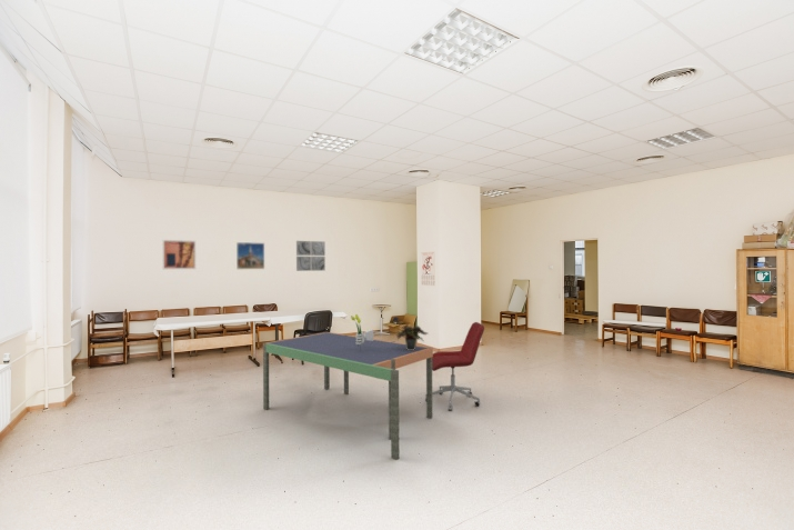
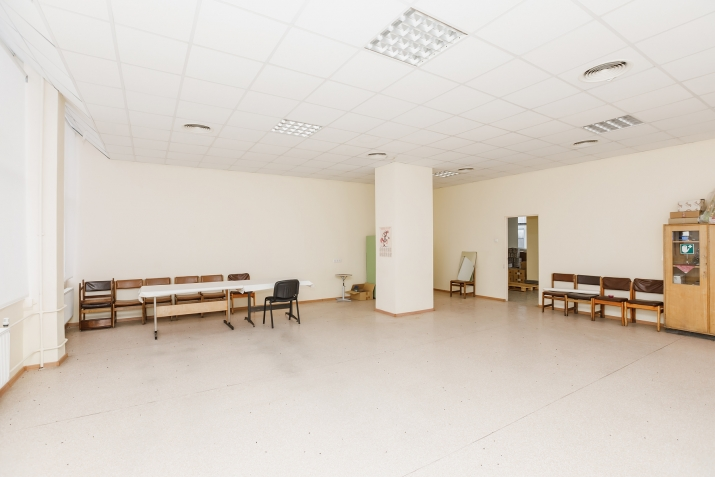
- bouquet [350,313,374,351]
- office chair [424,321,485,412]
- potted plant [395,324,430,350]
- wall art [162,239,197,270]
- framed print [235,241,265,270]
- wall art [295,240,326,272]
- dining table [262,331,434,461]
